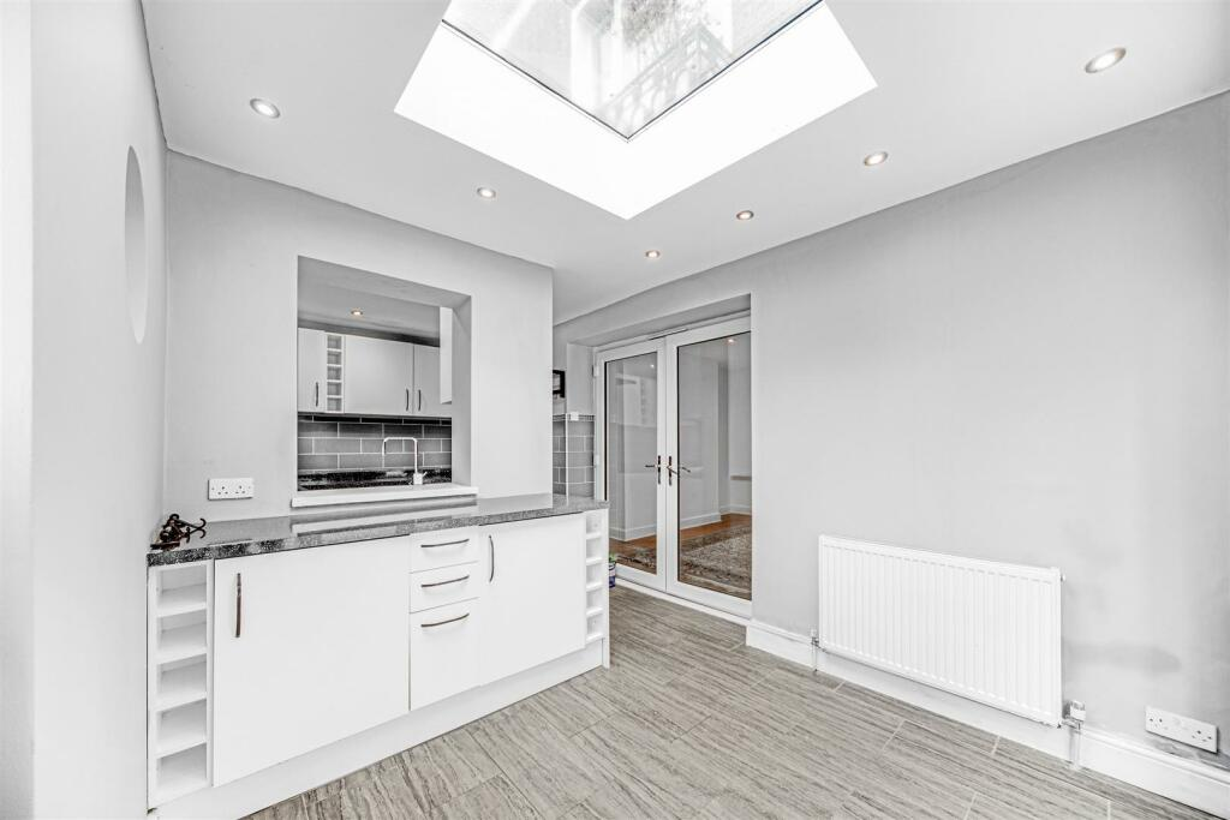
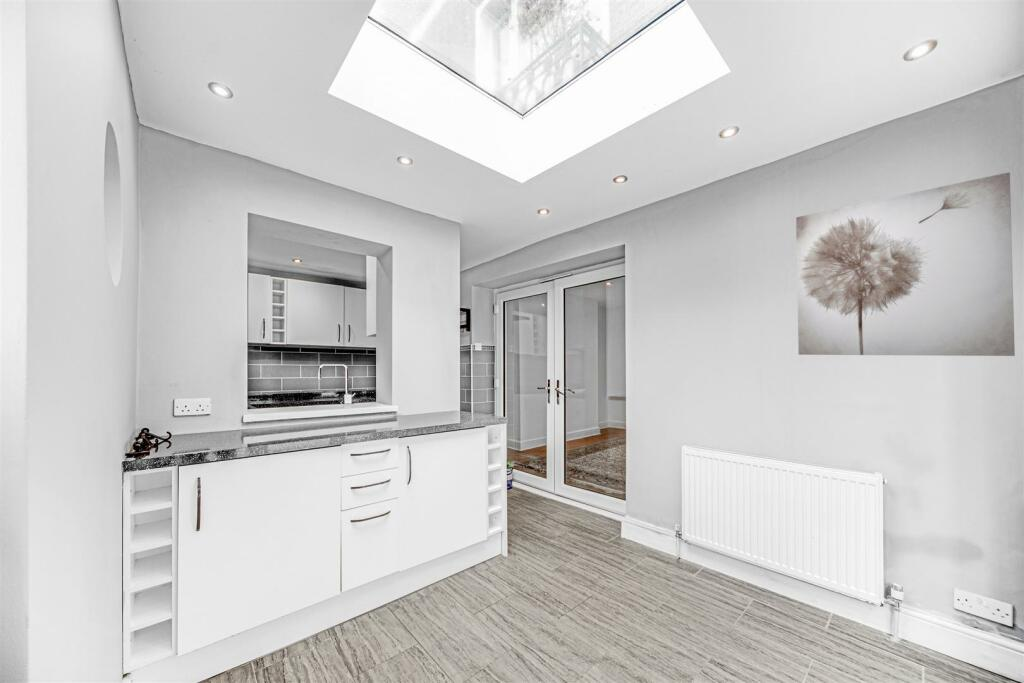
+ wall art [795,171,1016,357]
